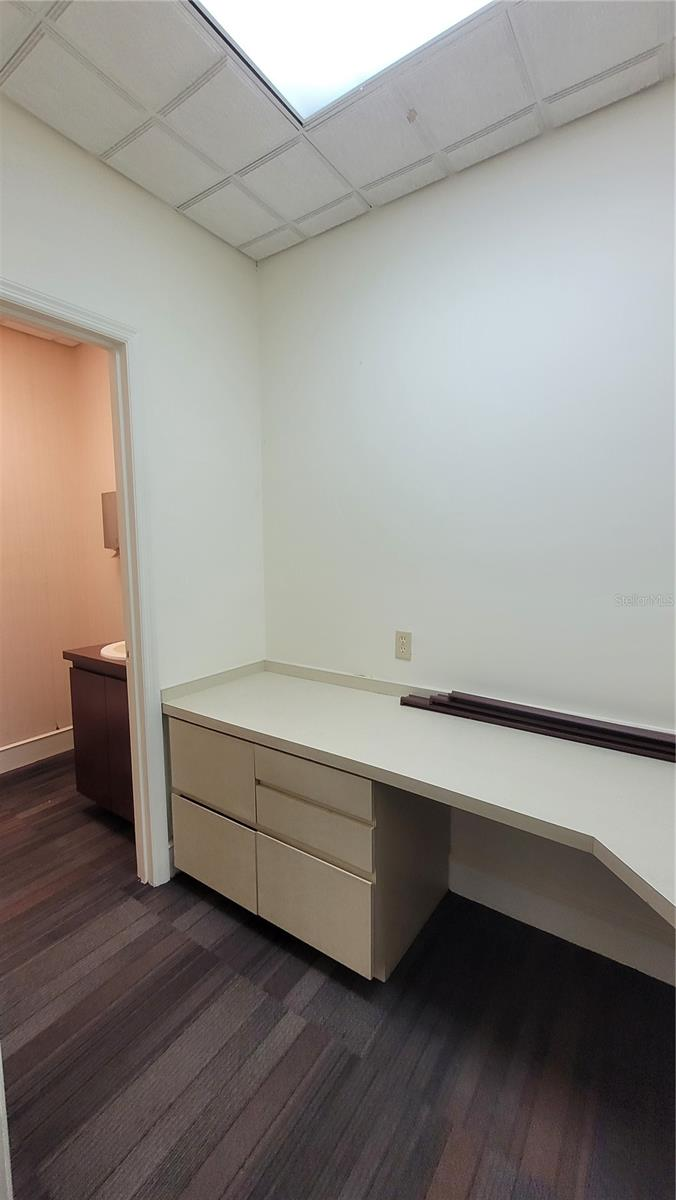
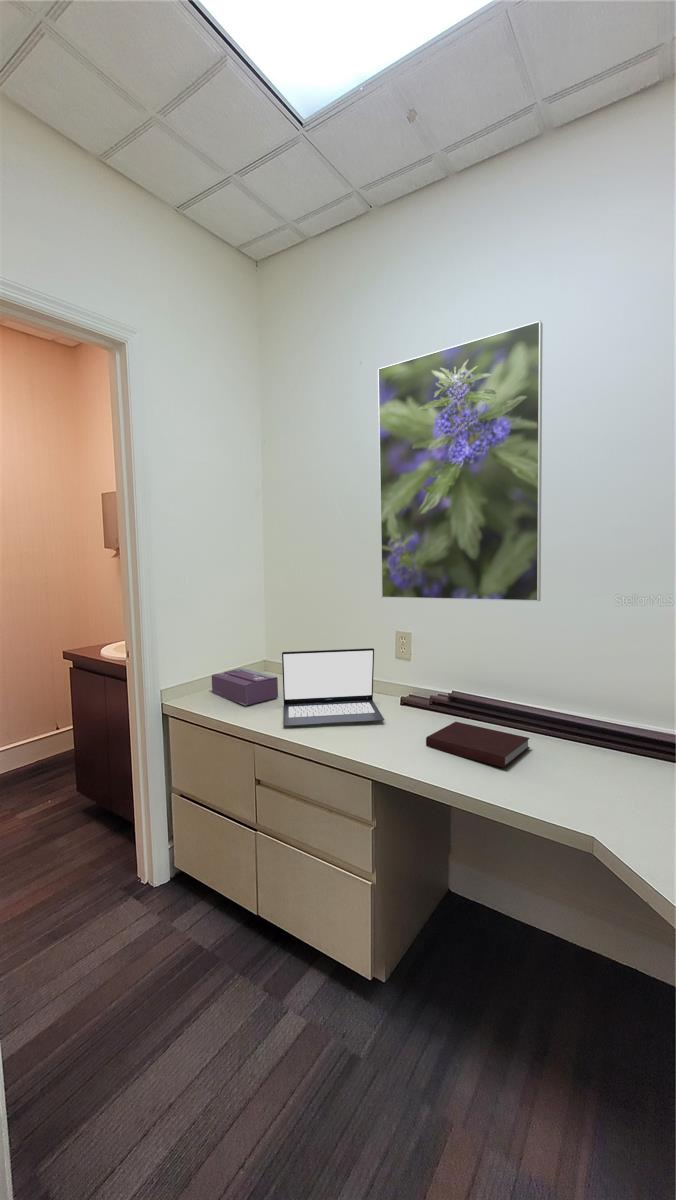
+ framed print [377,320,544,602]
+ tissue box [211,667,279,706]
+ notebook [425,721,531,769]
+ laptop [281,647,385,727]
